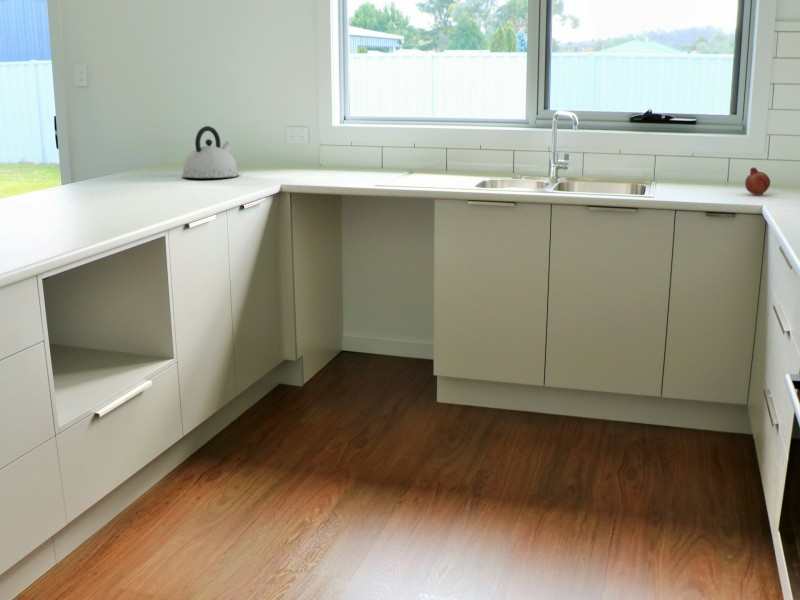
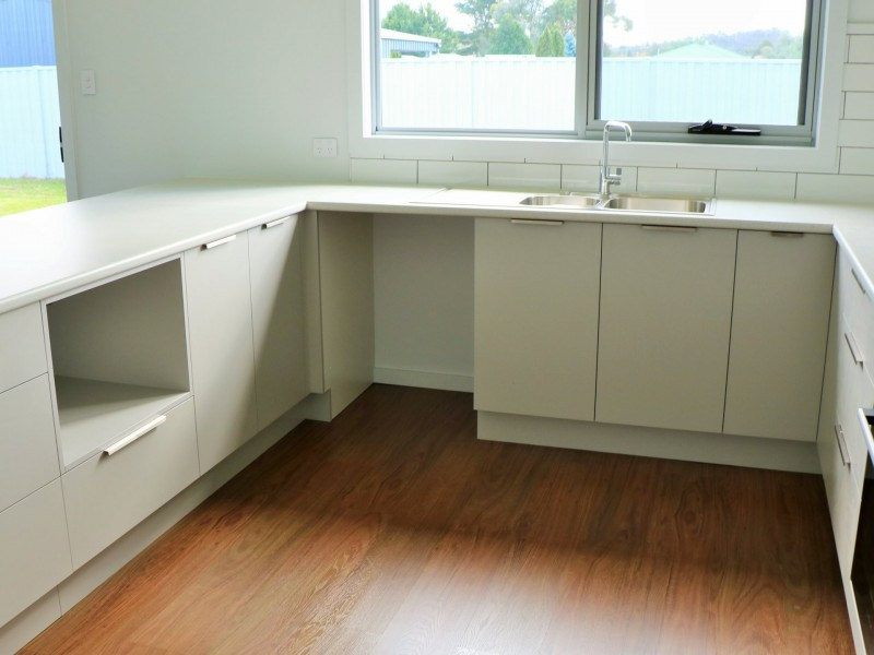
- kettle [181,125,240,179]
- fruit [744,166,771,196]
